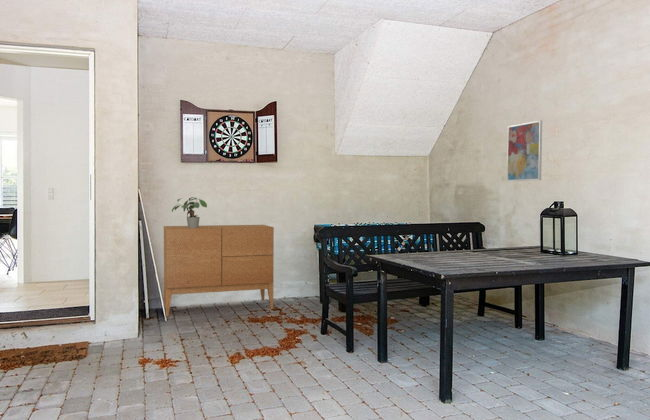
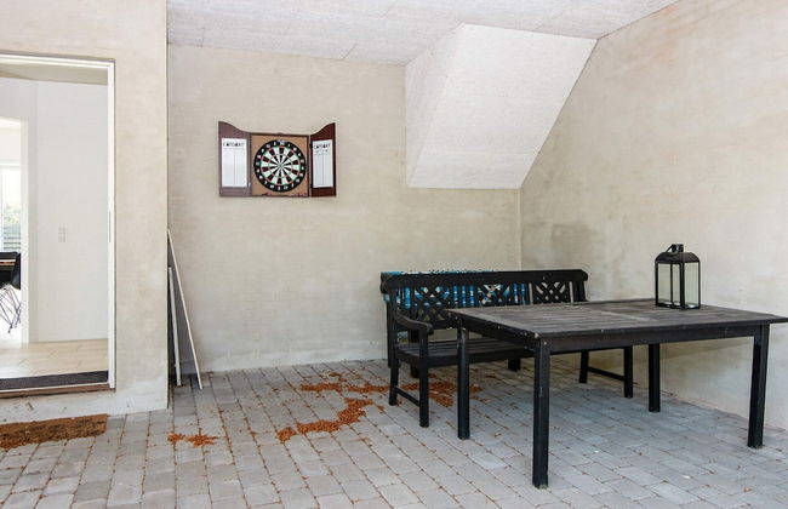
- wall art [506,119,543,182]
- sideboard [163,224,275,318]
- potted plant [171,196,208,228]
